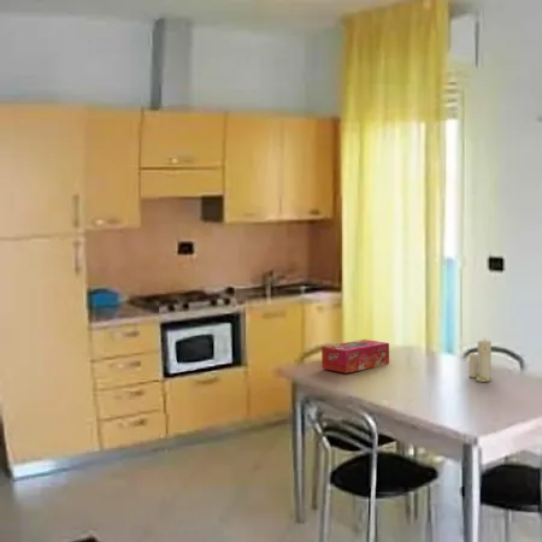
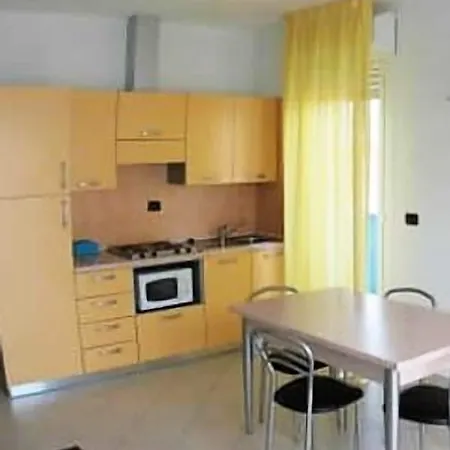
- tissue box [320,338,390,375]
- candle [469,338,493,383]
